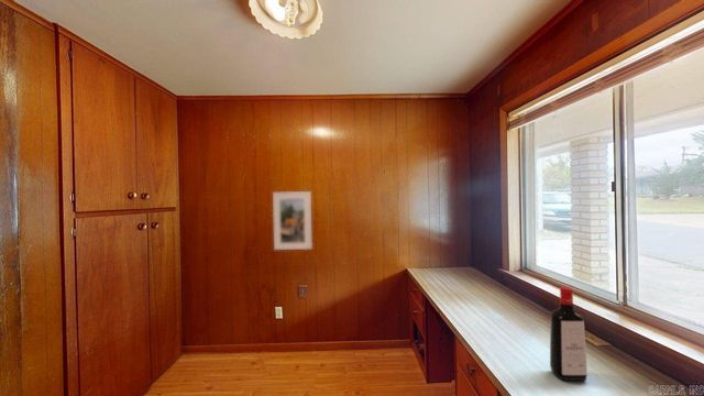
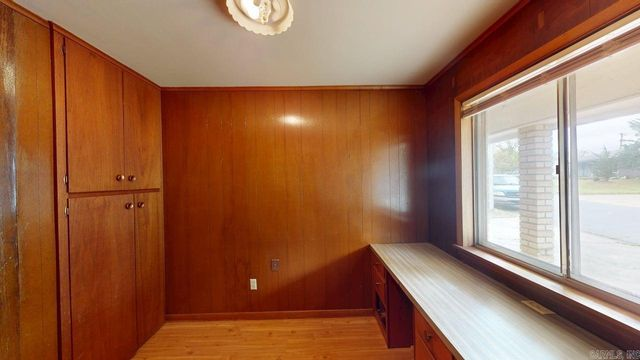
- liquor bottle [549,286,588,382]
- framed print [272,190,314,251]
